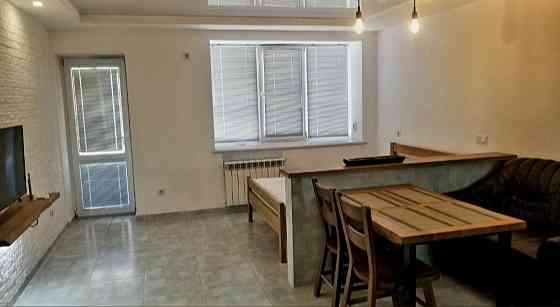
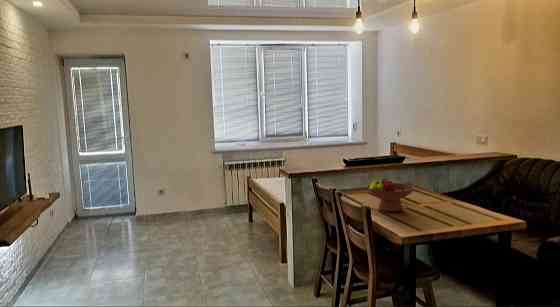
+ fruit bowl [365,178,416,212]
